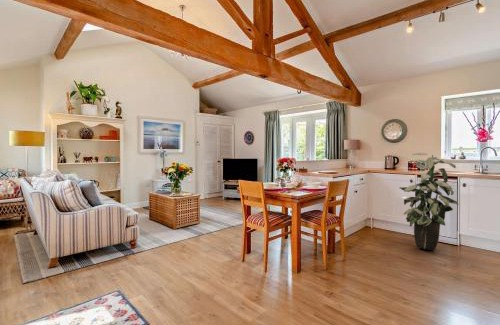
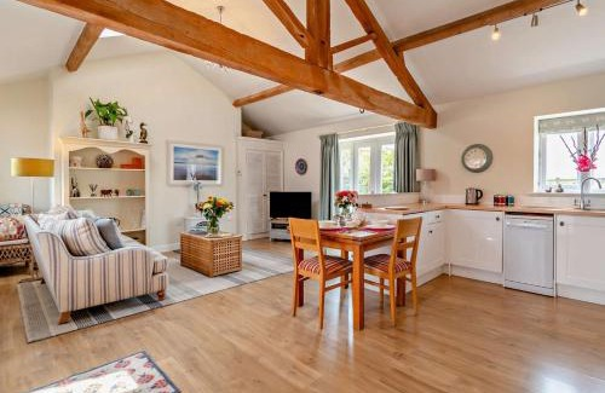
- indoor plant [399,152,459,251]
